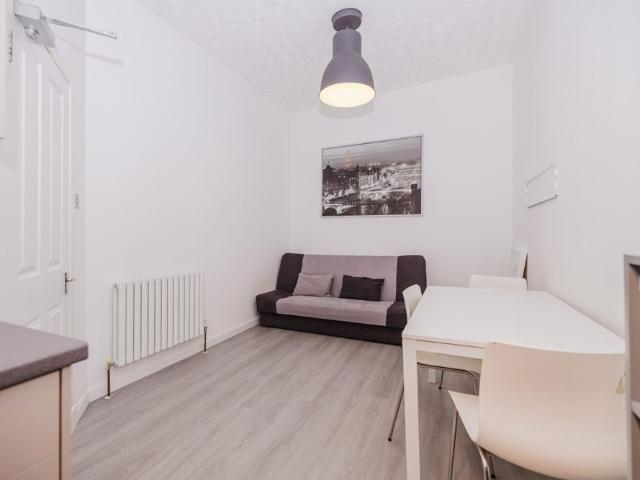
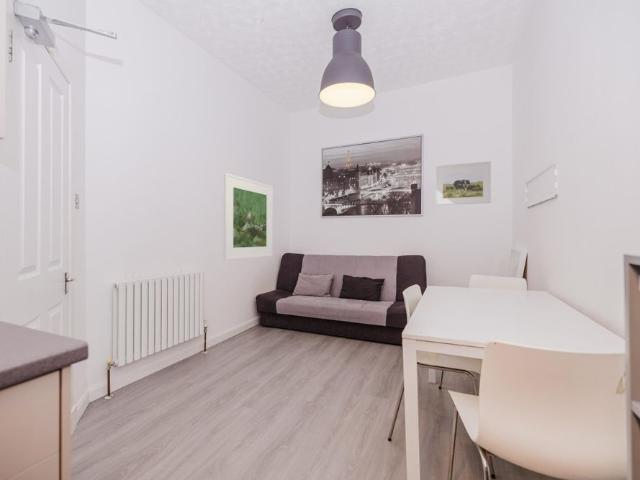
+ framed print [435,160,492,206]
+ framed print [223,172,273,261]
